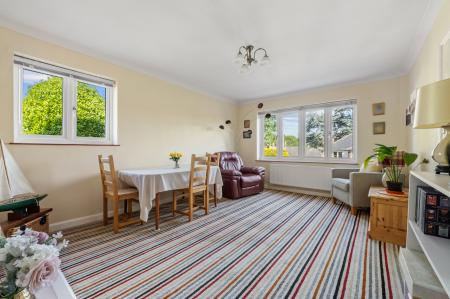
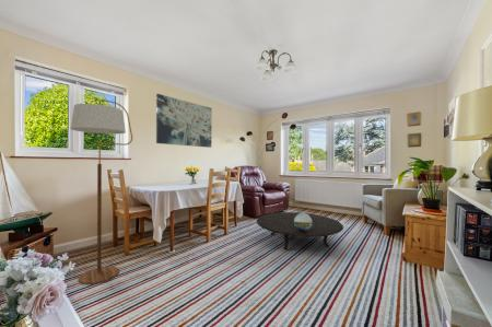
+ decorative sphere [294,212,313,232]
+ floor lamp [70,98,133,285]
+ wall art [155,93,213,149]
+ table [256,211,344,250]
